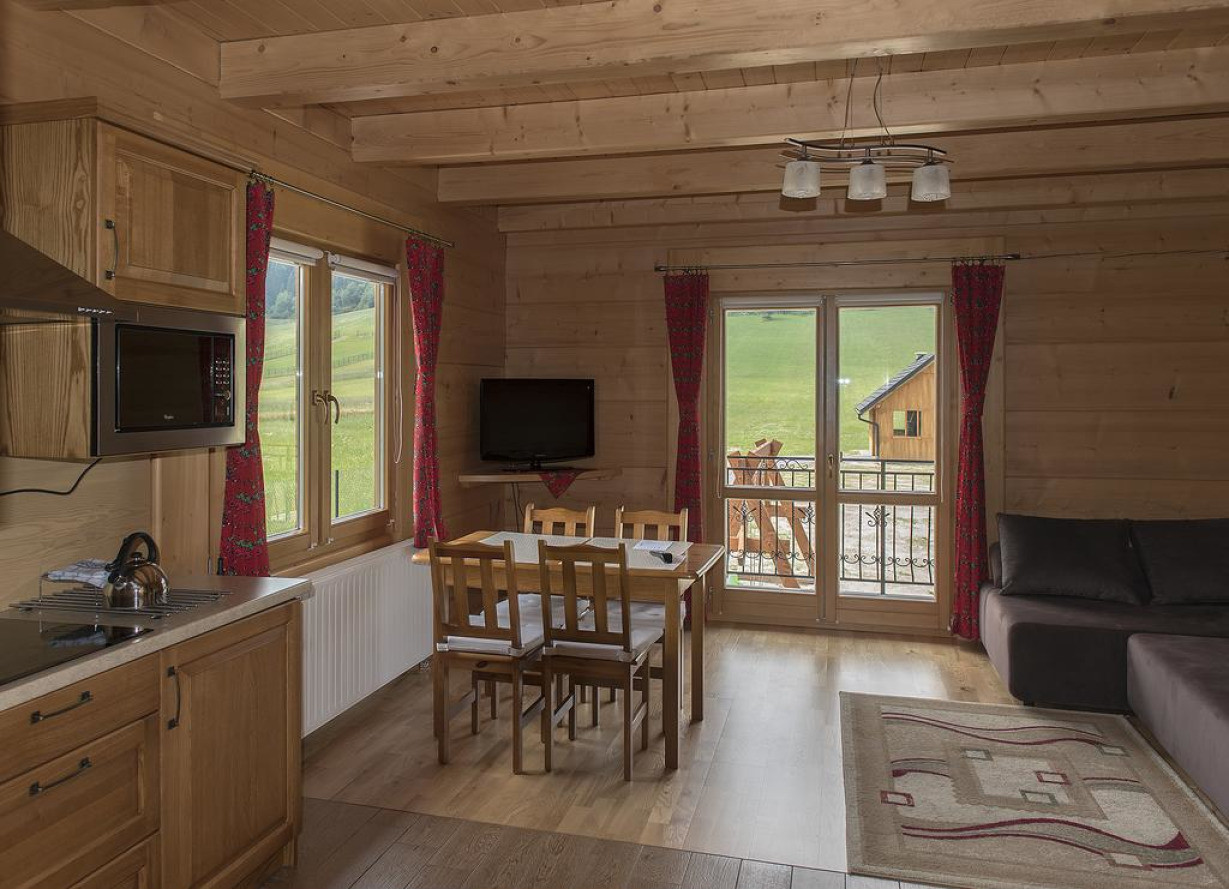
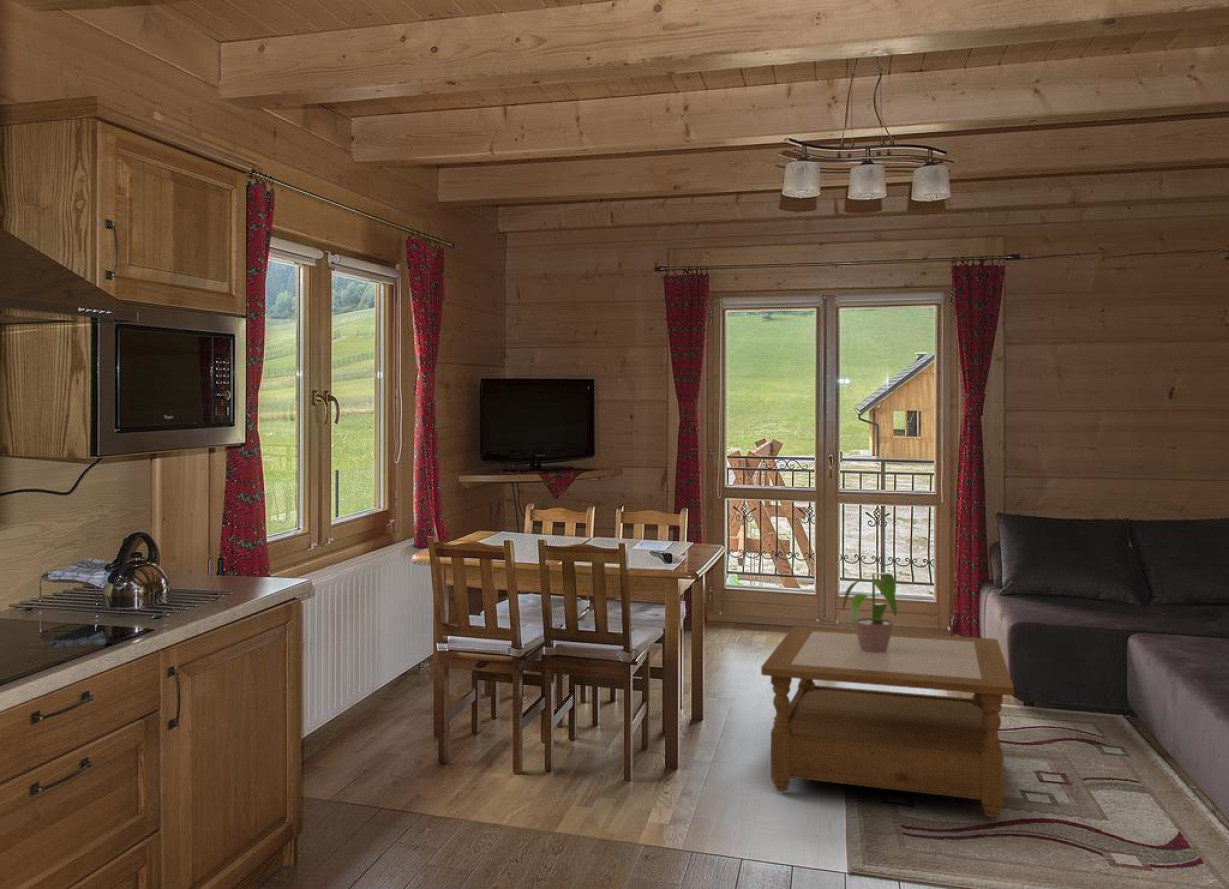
+ coffee table [760,625,1015,818]
+ potted plant [842,571,898,653]
